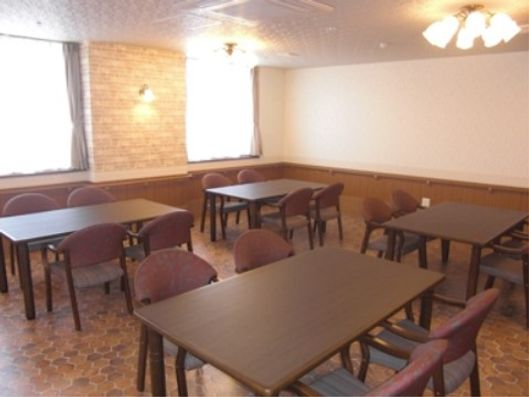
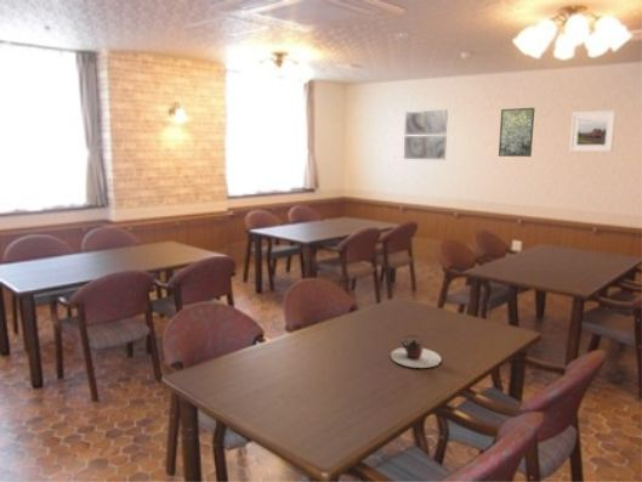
+ wall art [403,108,449,160]
+ teapot [390,334,443,369]
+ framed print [568,109,618,153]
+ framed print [498,107,535,158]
